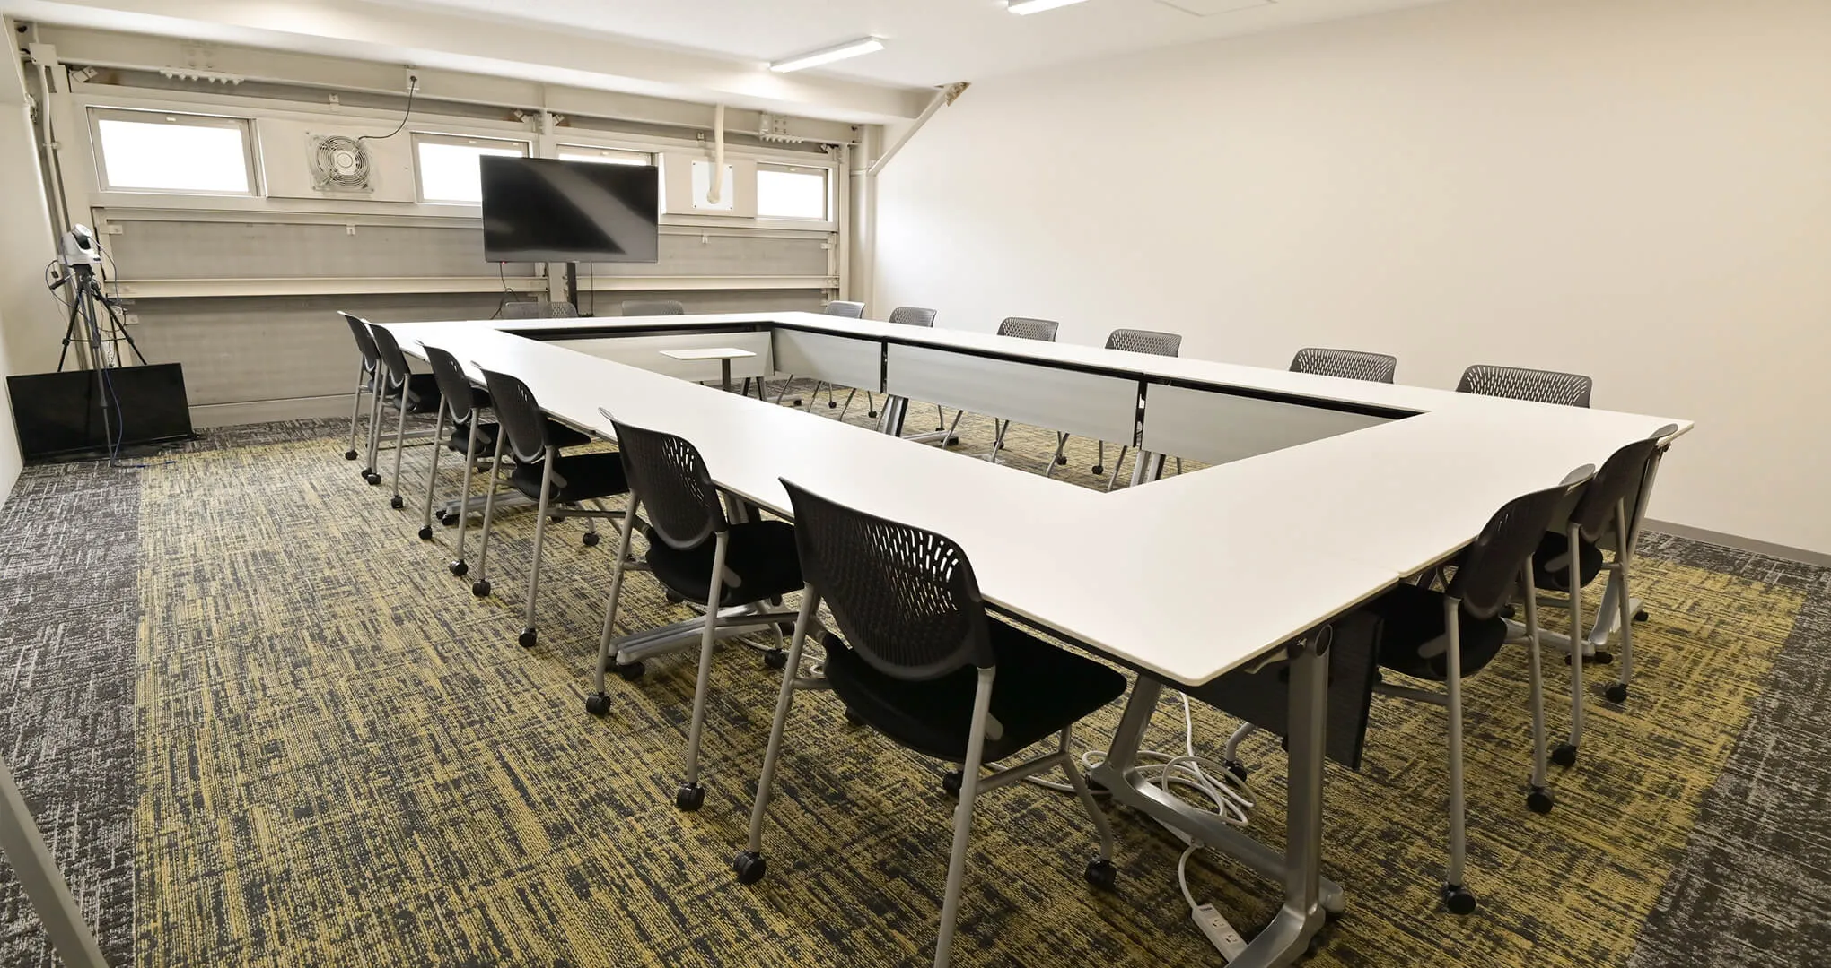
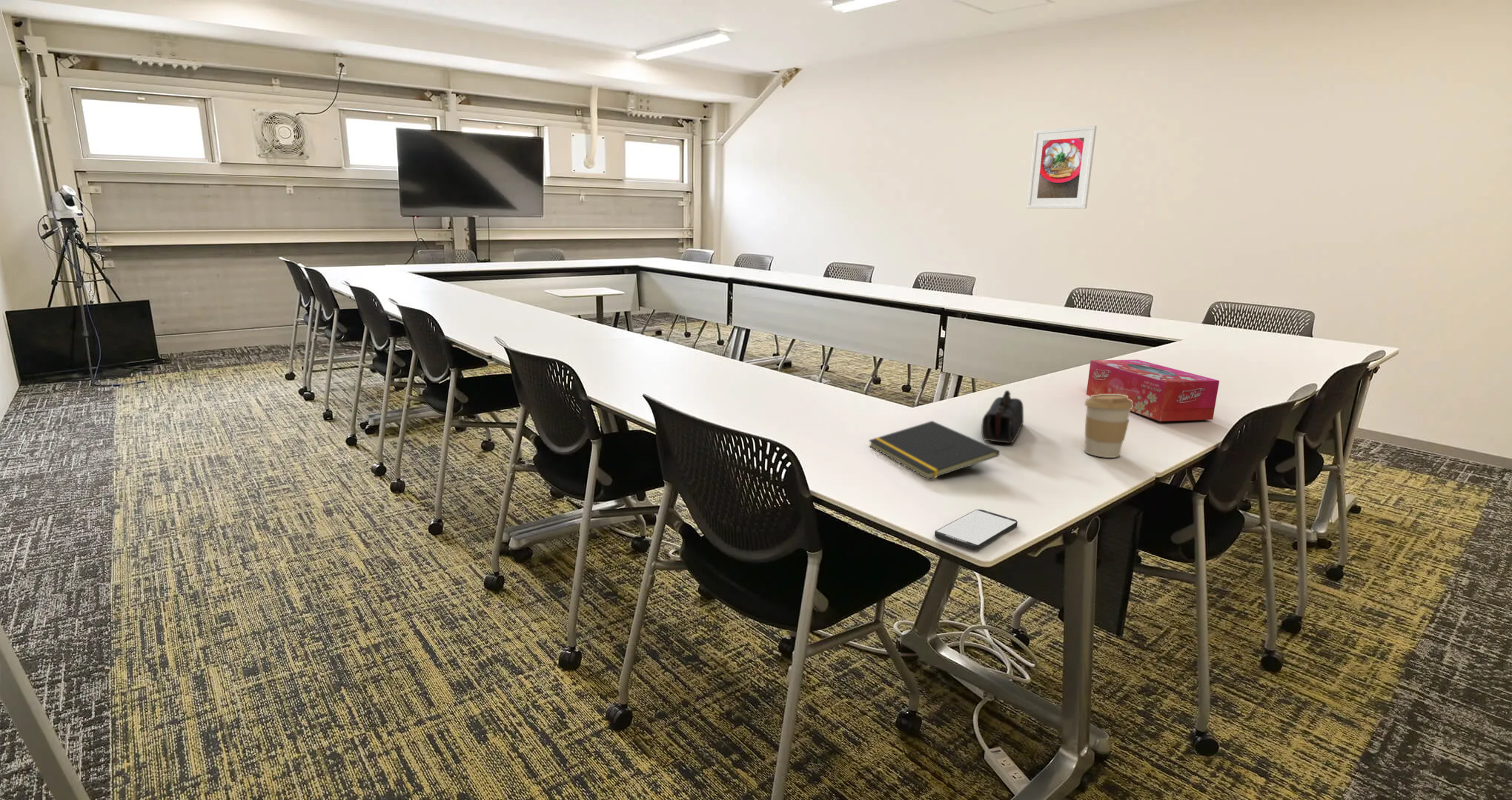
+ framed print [1026,125,1098,209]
+ notepad [868,420,1001,480]
+ smartphone [934,509,1018,551]
+ tissue box [1086,359,1220,422]
+ pencil case [981,390,1024,444]
+ coffee cup [1084,394,1133,459]
